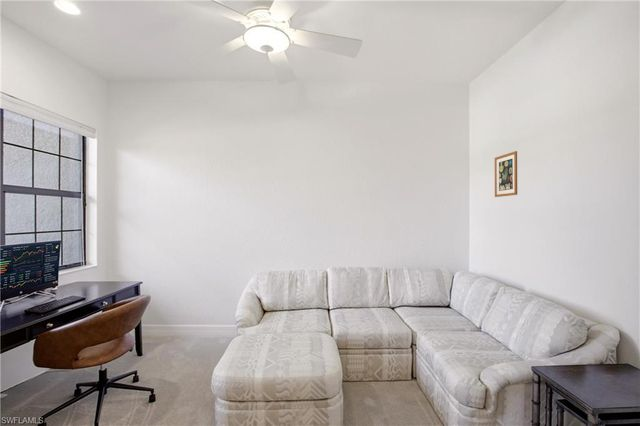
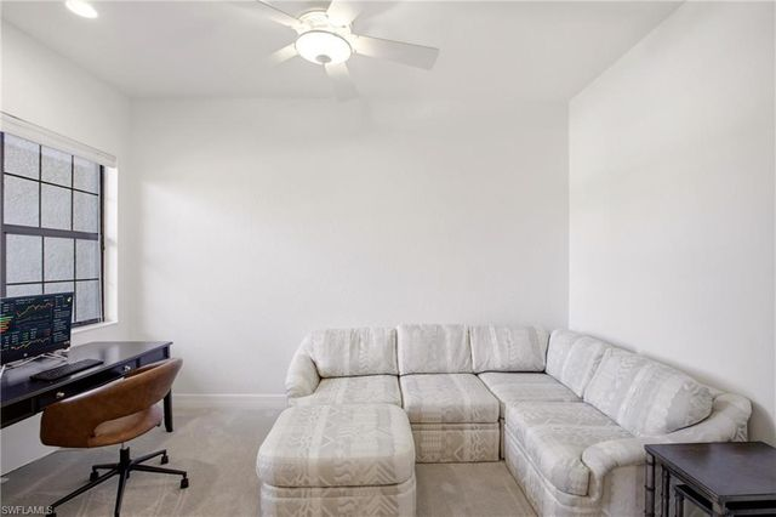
- wall art [494,150,518,198]
